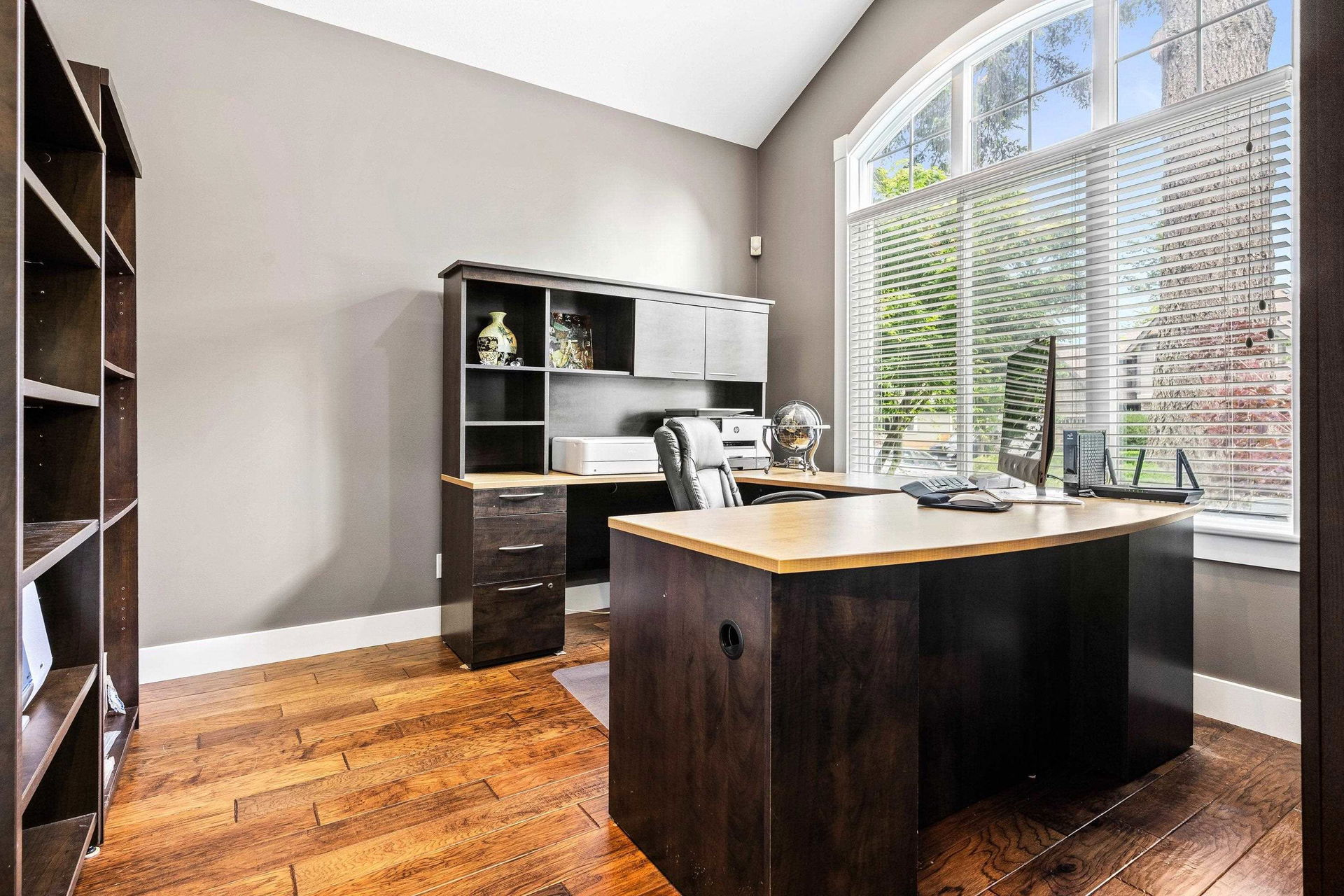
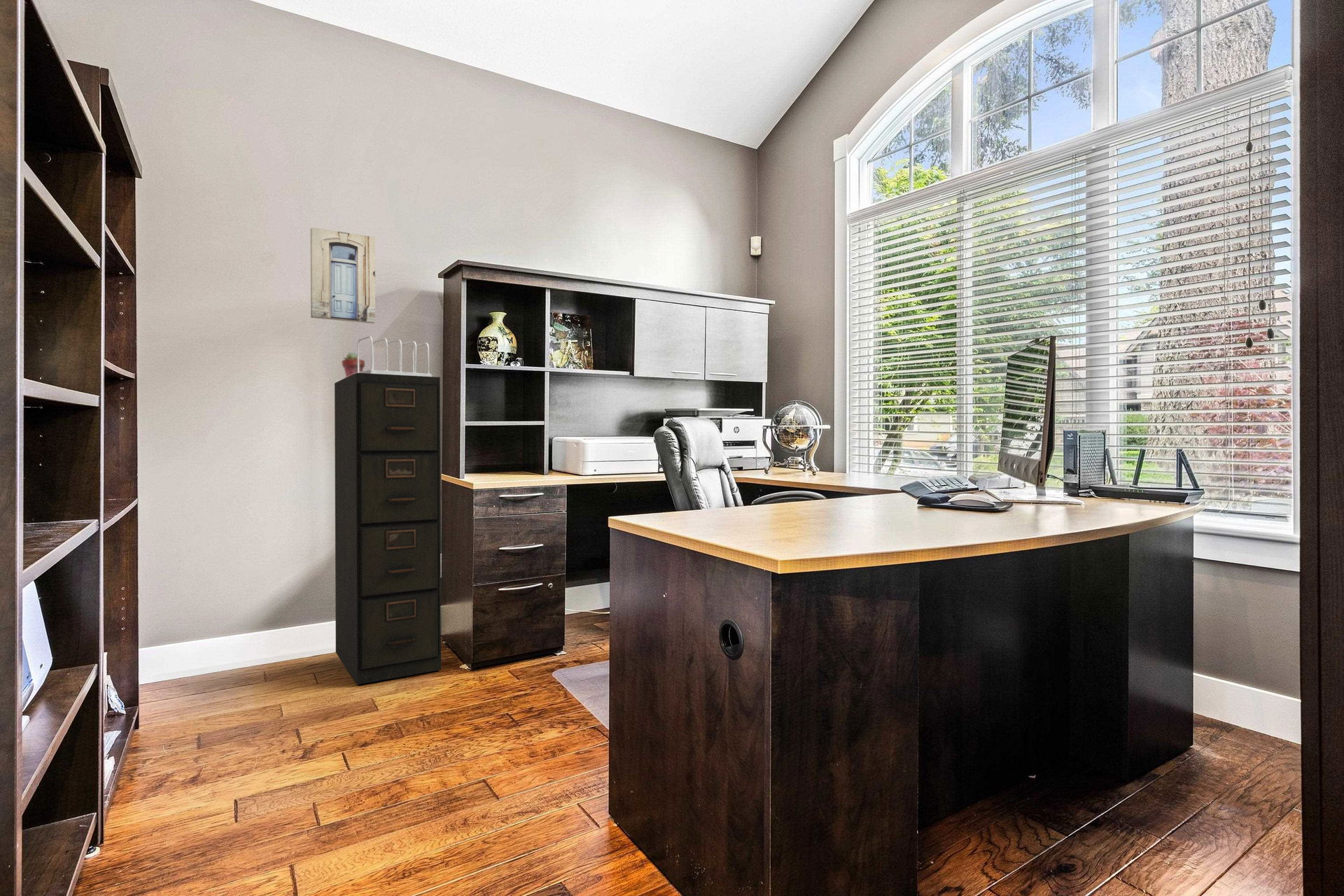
+ filing cabinet [334,373,442,685]
+ wall art [310,227,376,324]
+ potted succulent [341,352,365,378]
+ file sorter [356,335,433,377]
